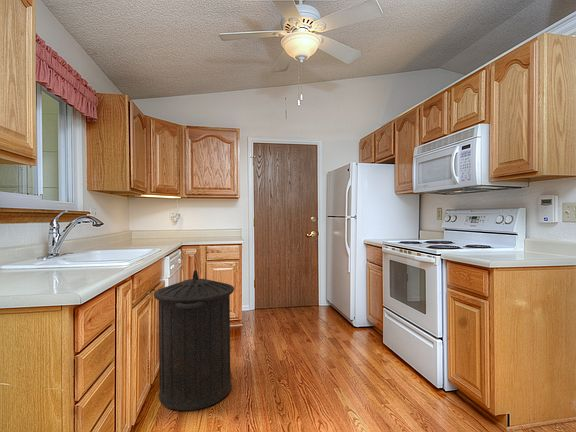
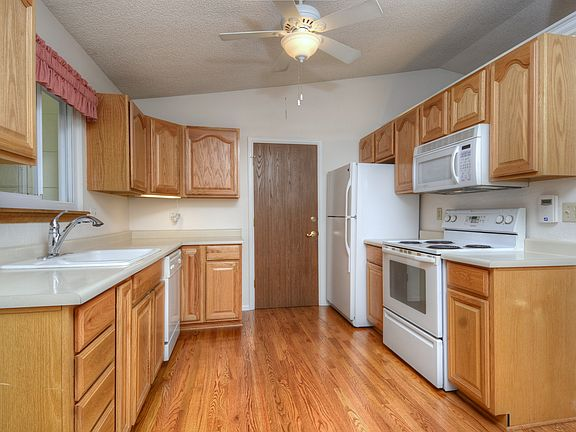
- trash can [153,269,235,411]
